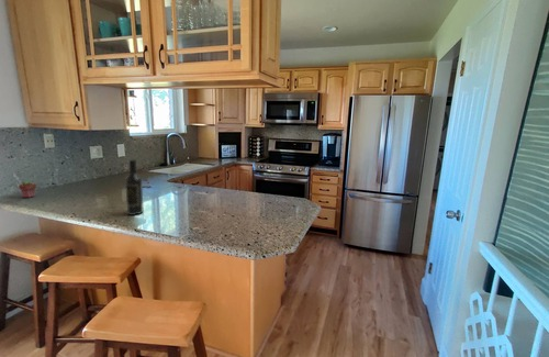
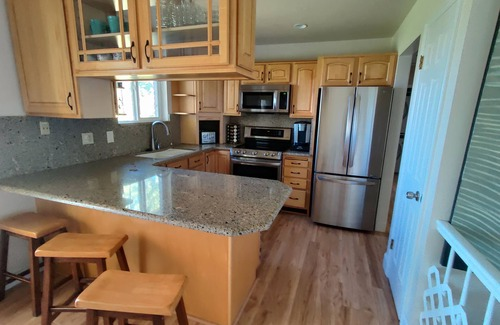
- potted succulent [18,179,37,199]
- wine bottle [124,158,145,216]
